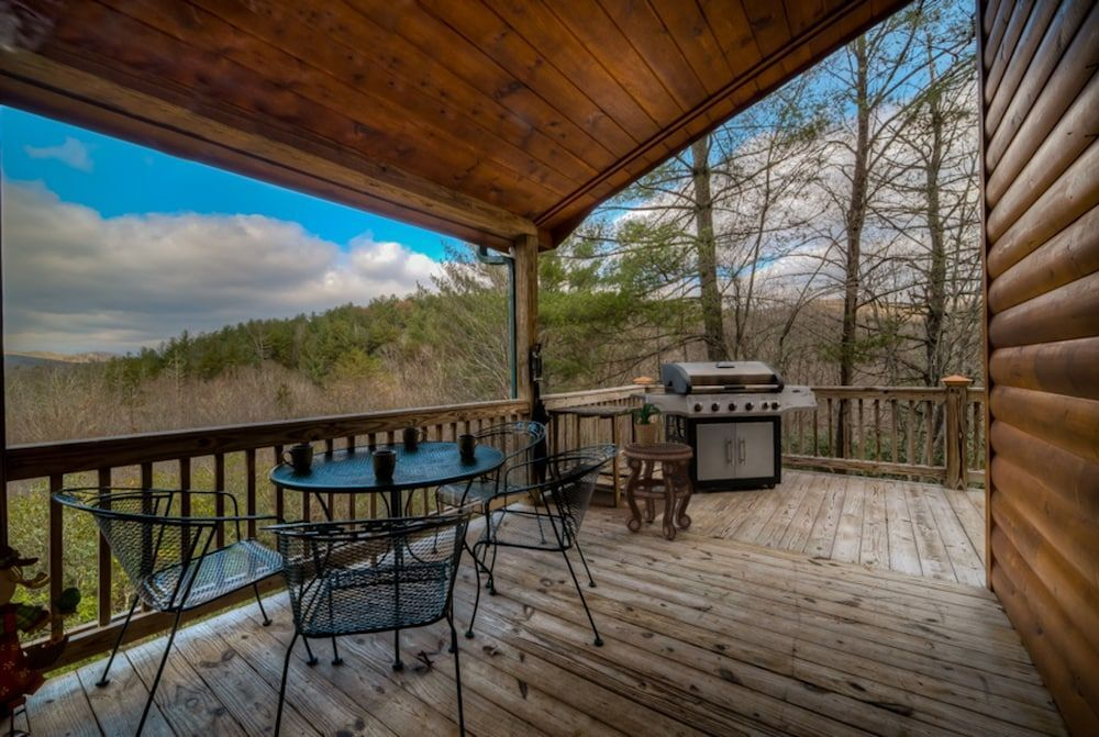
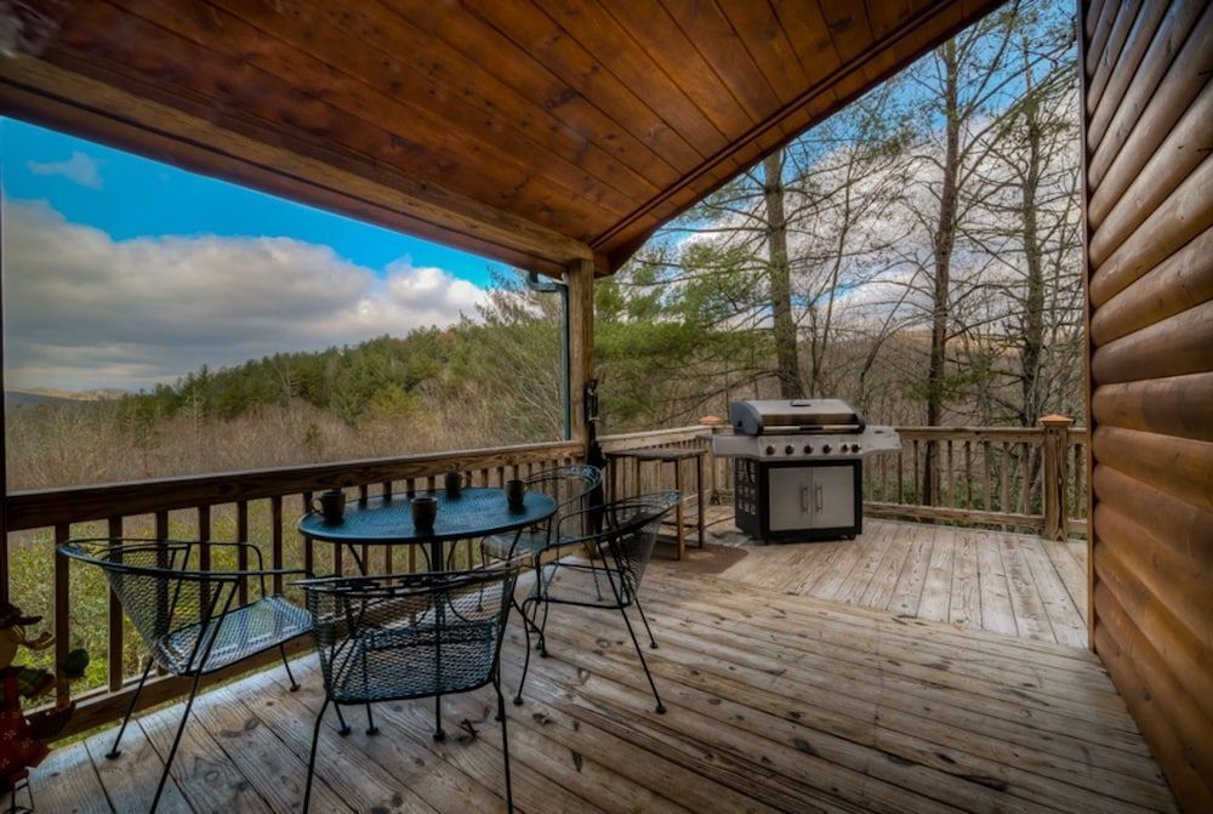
- side table [622,440,695,540]
- potted plant [620,402,665,447]
